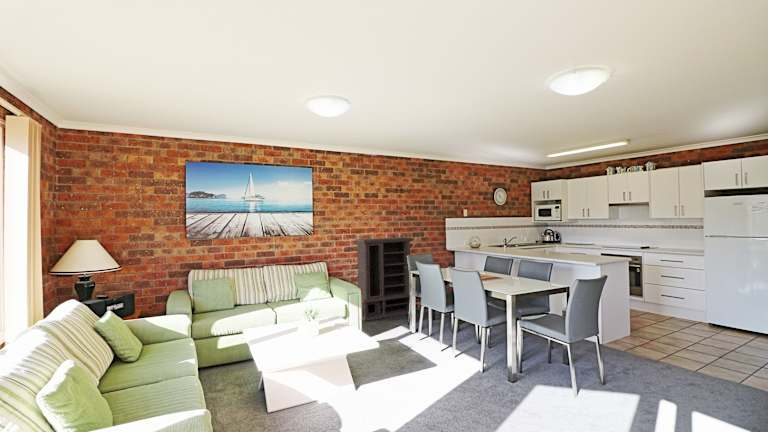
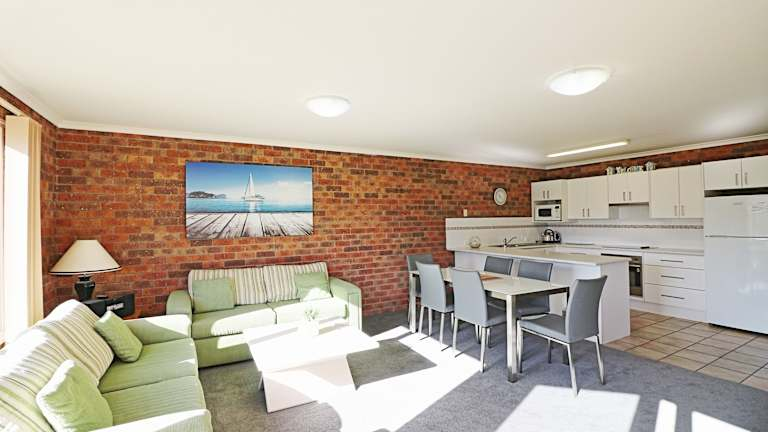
- cabinet [354,236,414,322]
